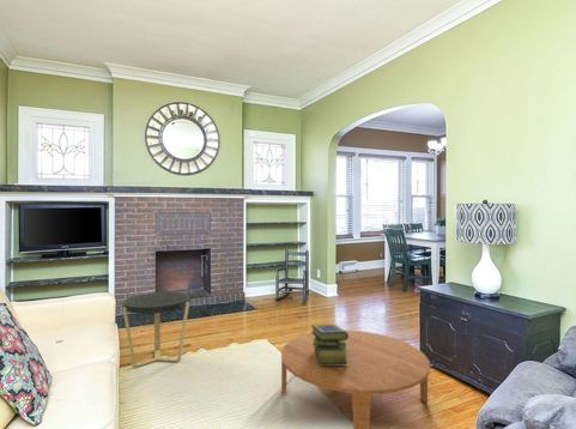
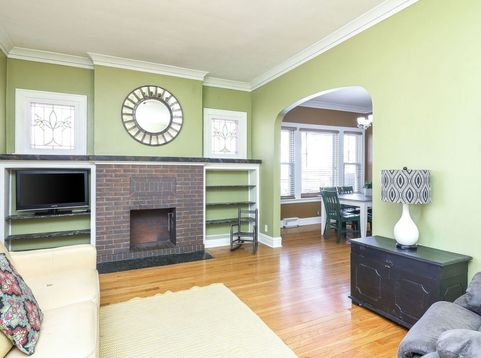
- coffee table [280,330,431,429]
- stack of books [310,324,348,365]
- side table [122,291,192,368]
